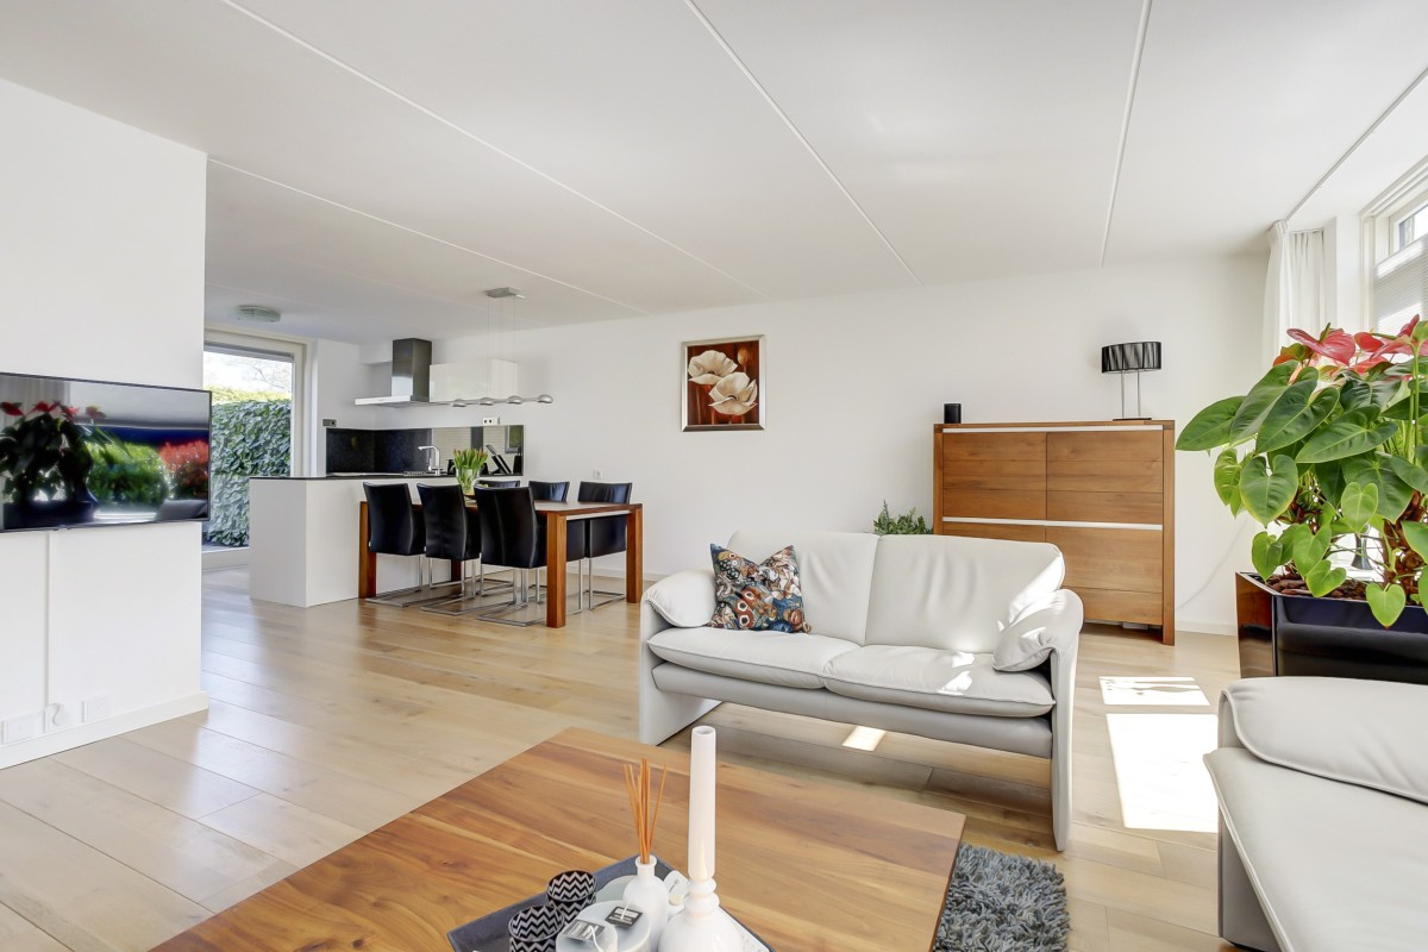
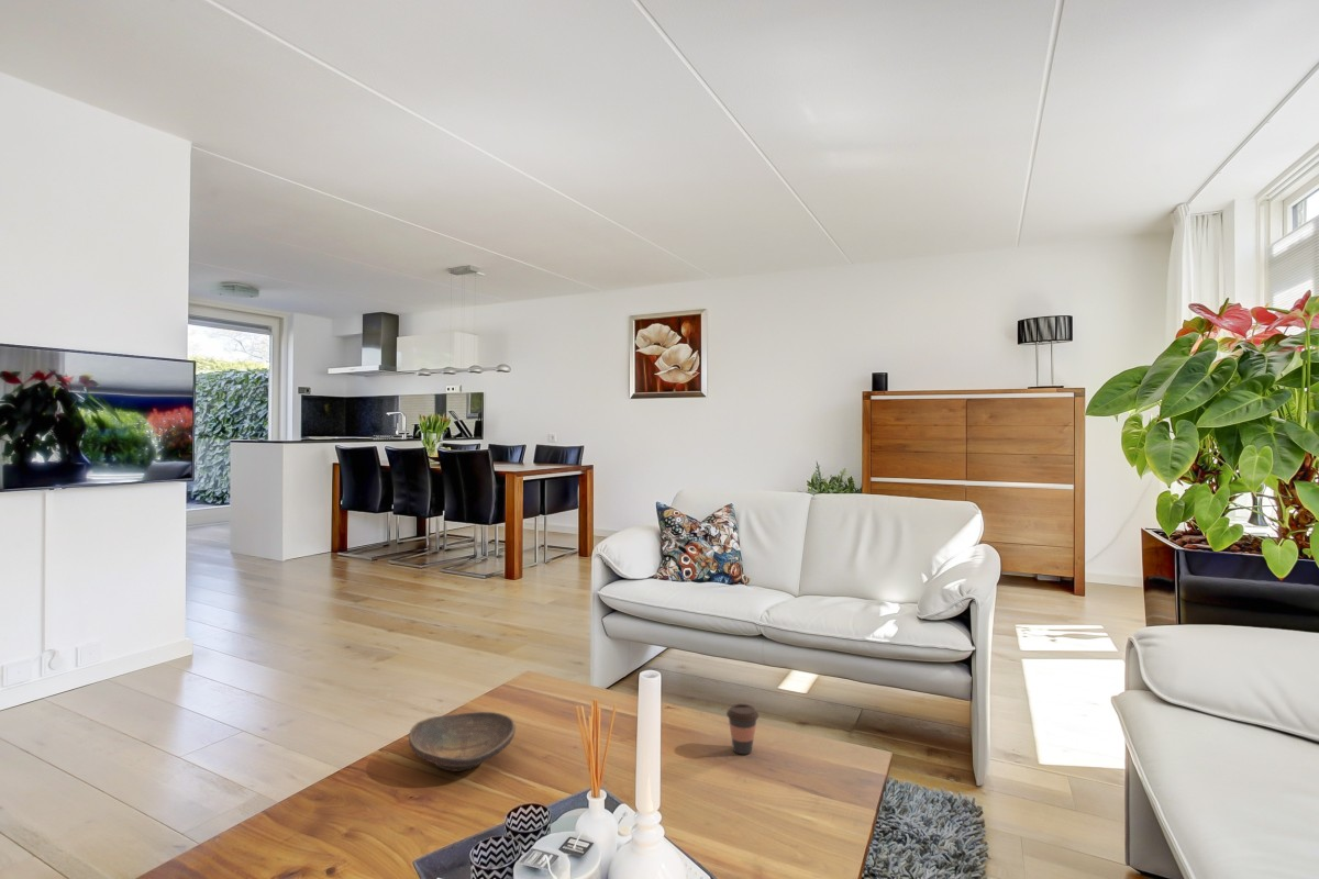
+ coffee cup [725,703,760,755]
+ decorative bowl [408,711,517,772]
